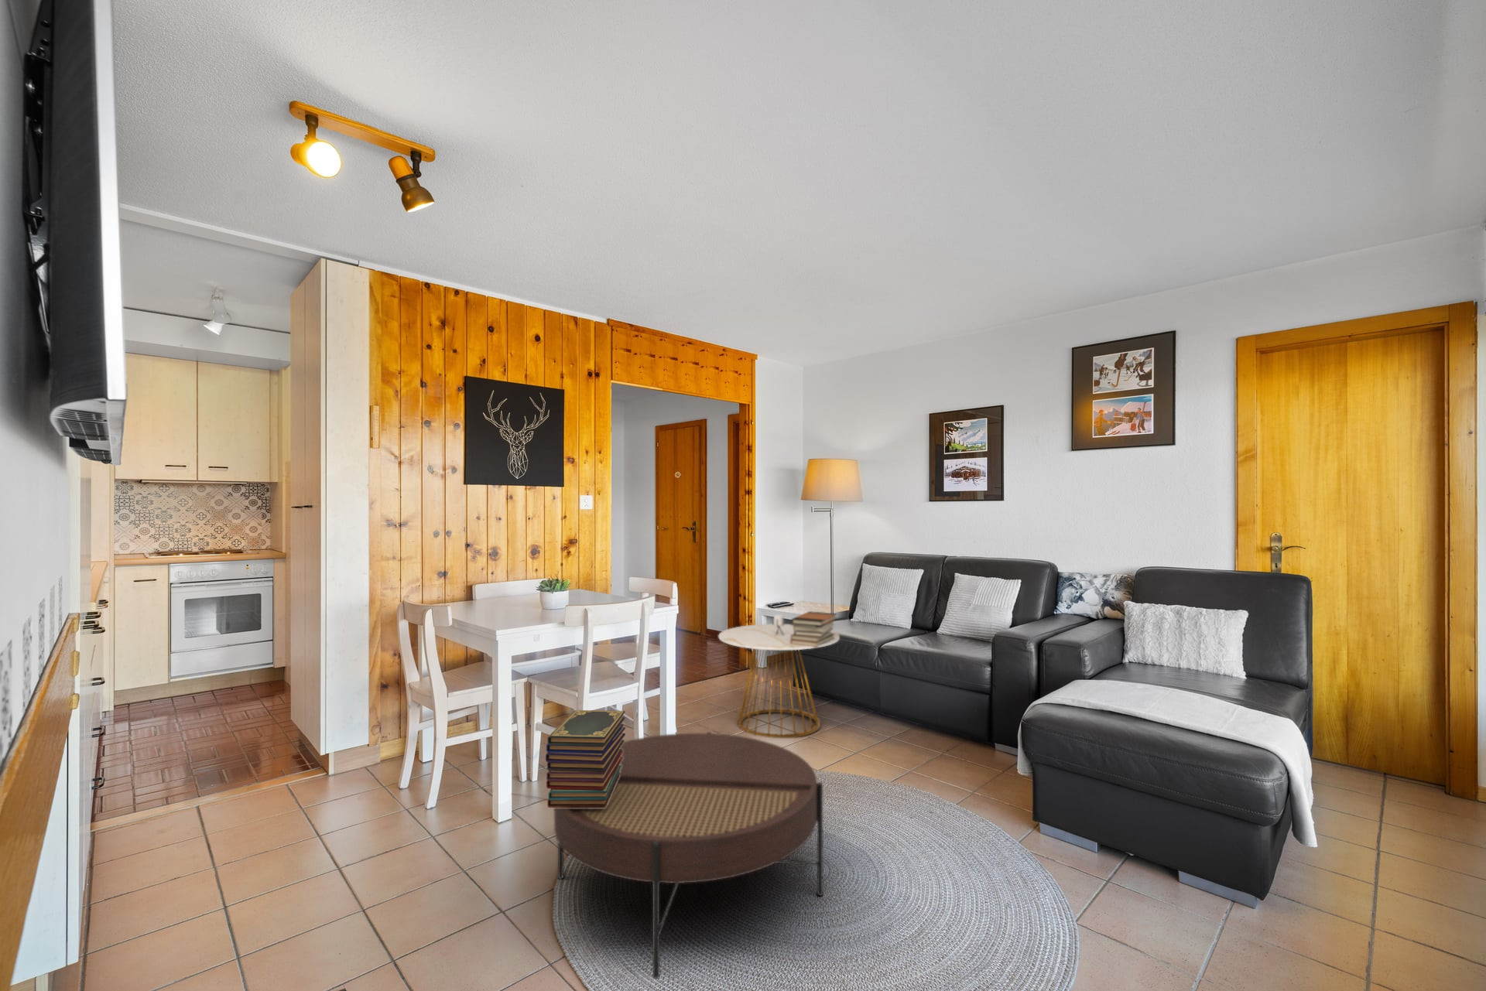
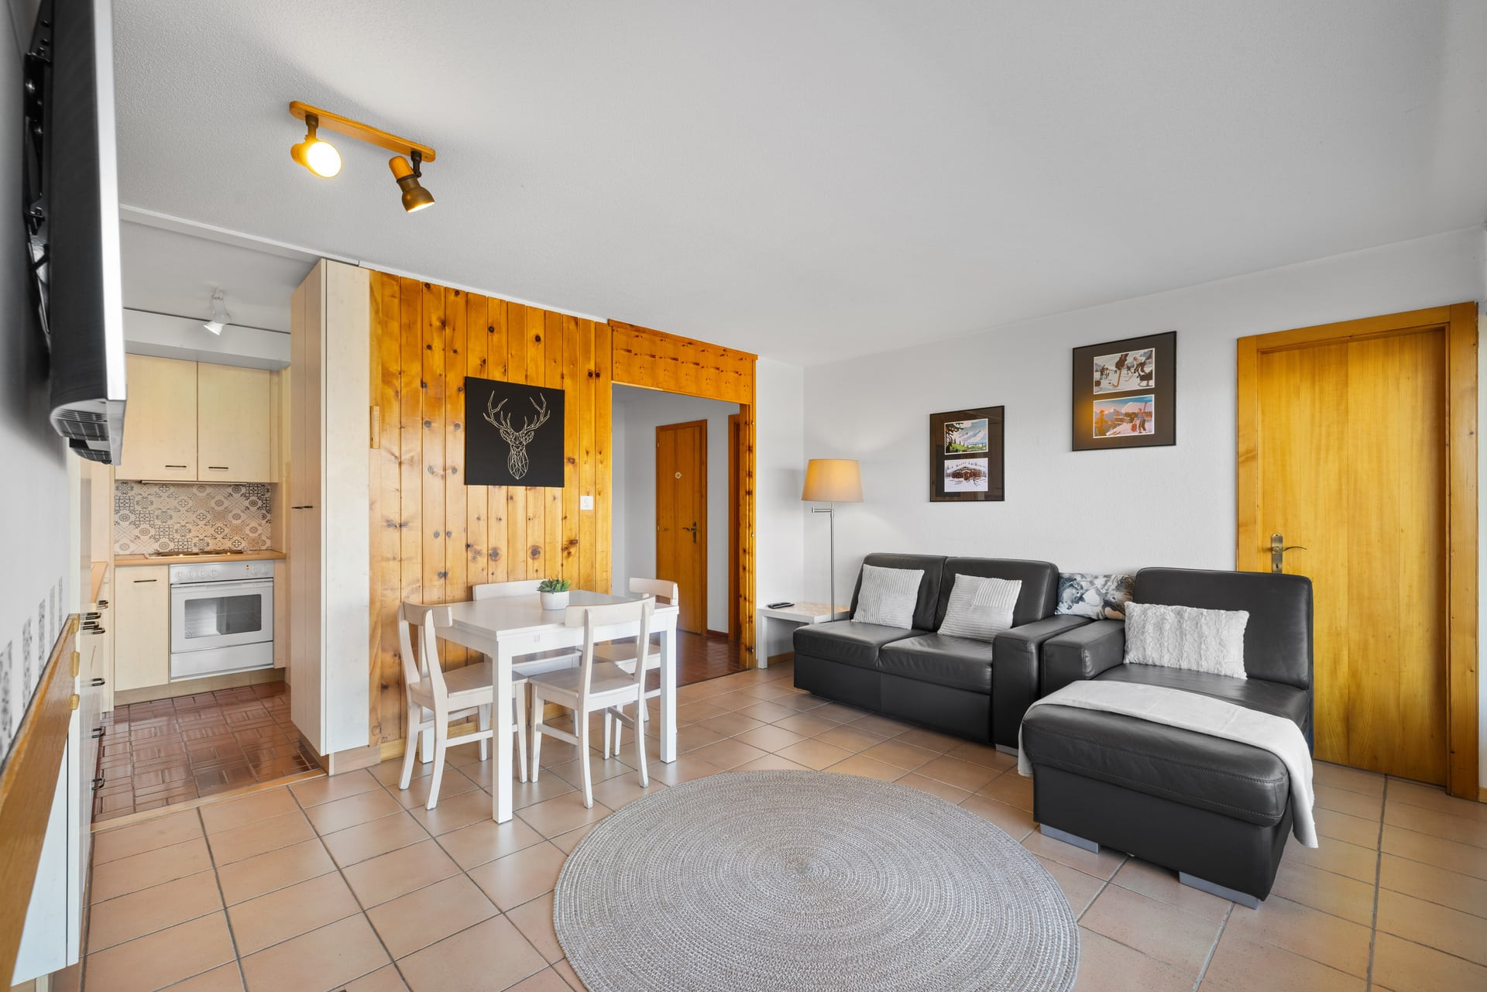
- side table [717,614,841,739]
- book stack [544,709,626,809]
- coffee table [553,731,824,980]
- book stack [789,611,839,647]
